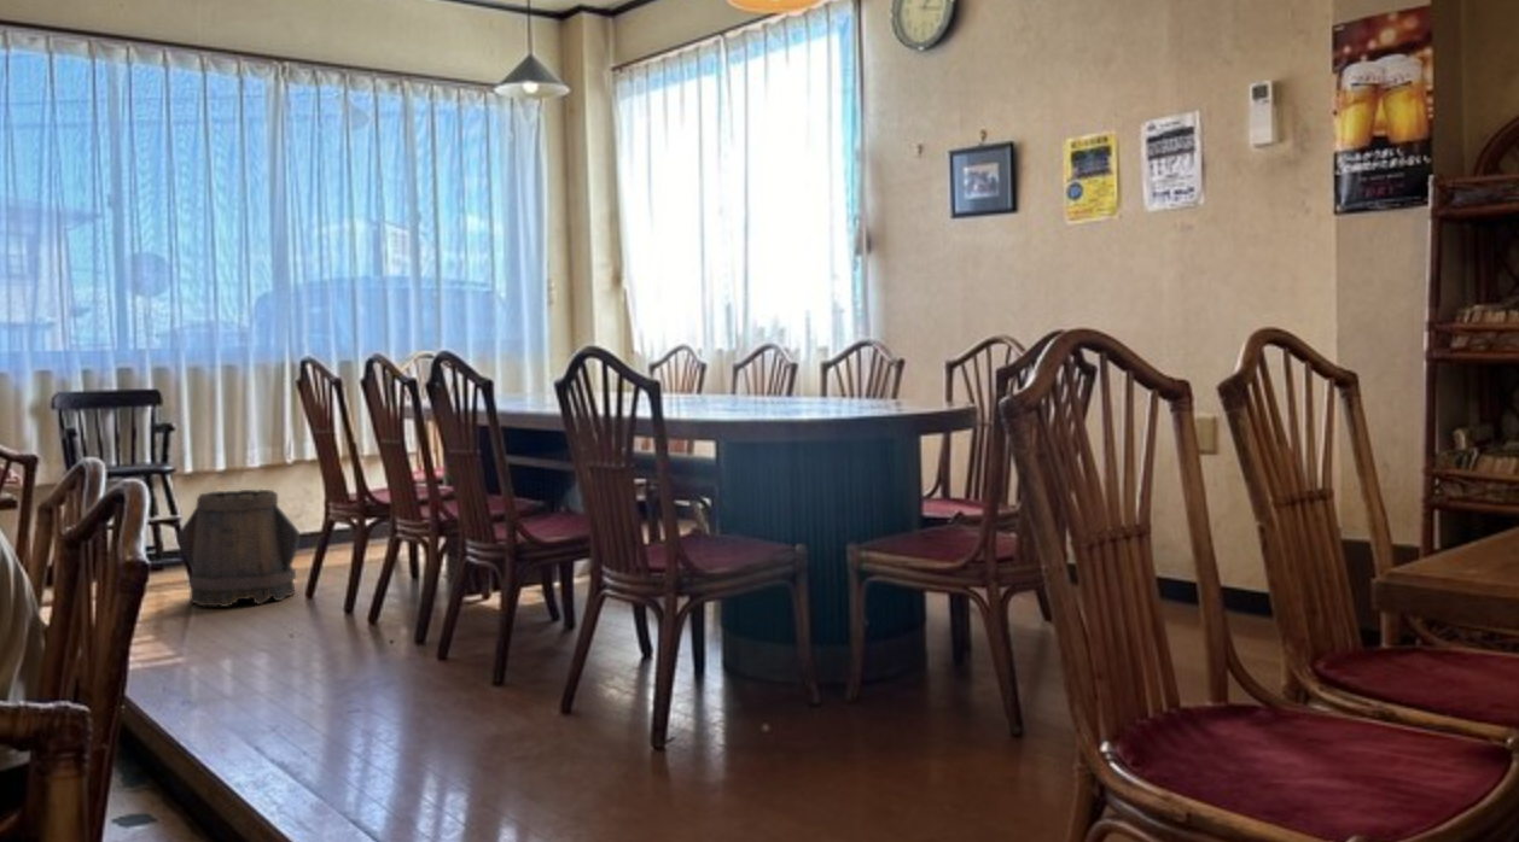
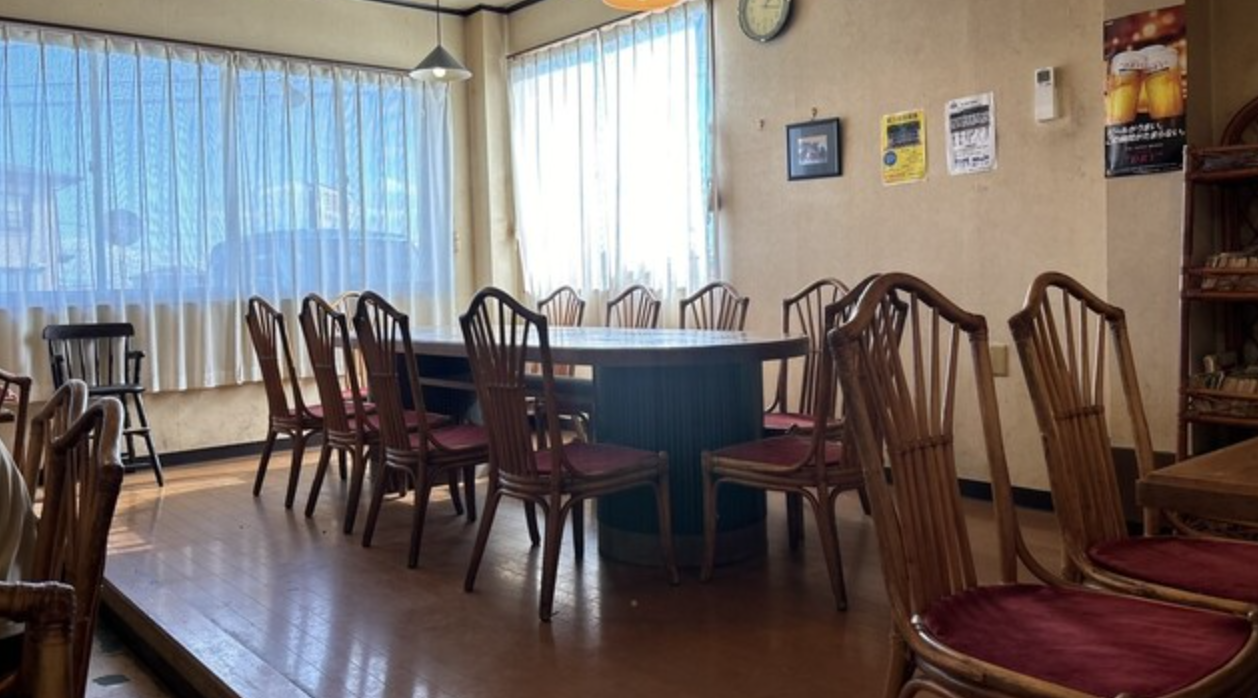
- bucket [175,489,301,608]
